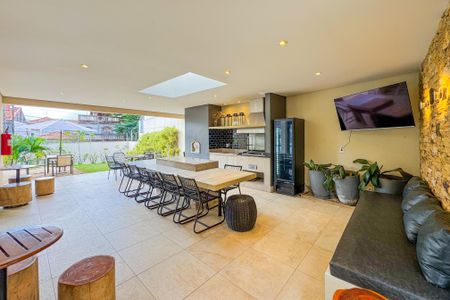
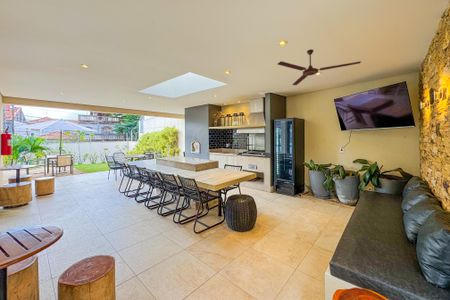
+ ceiling fan [277,48,362,86]
